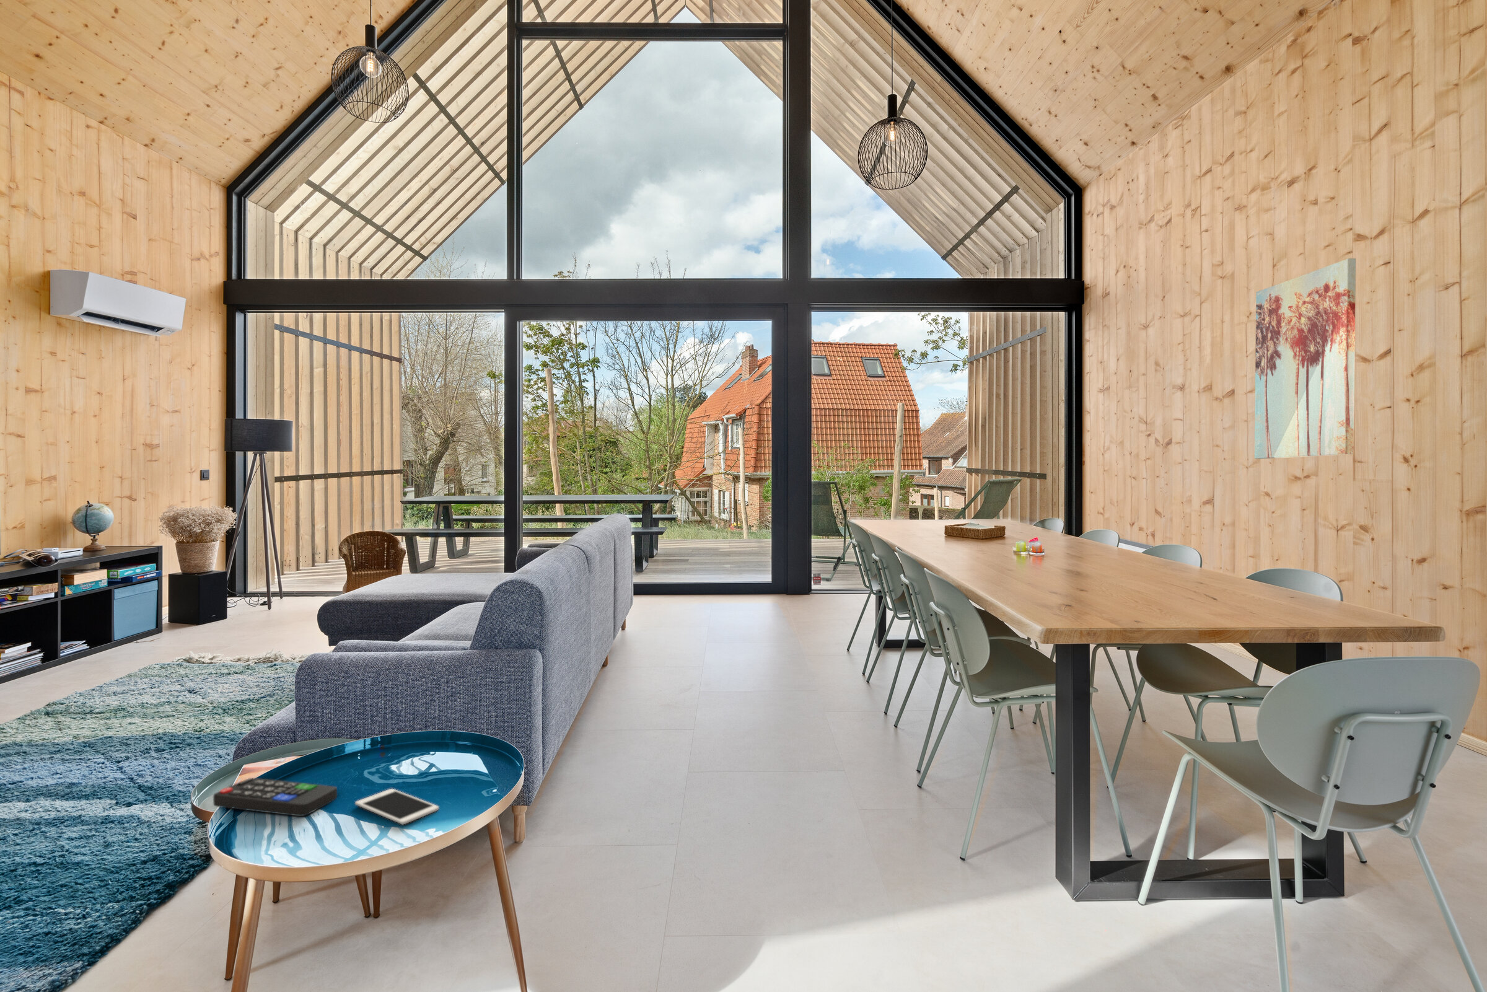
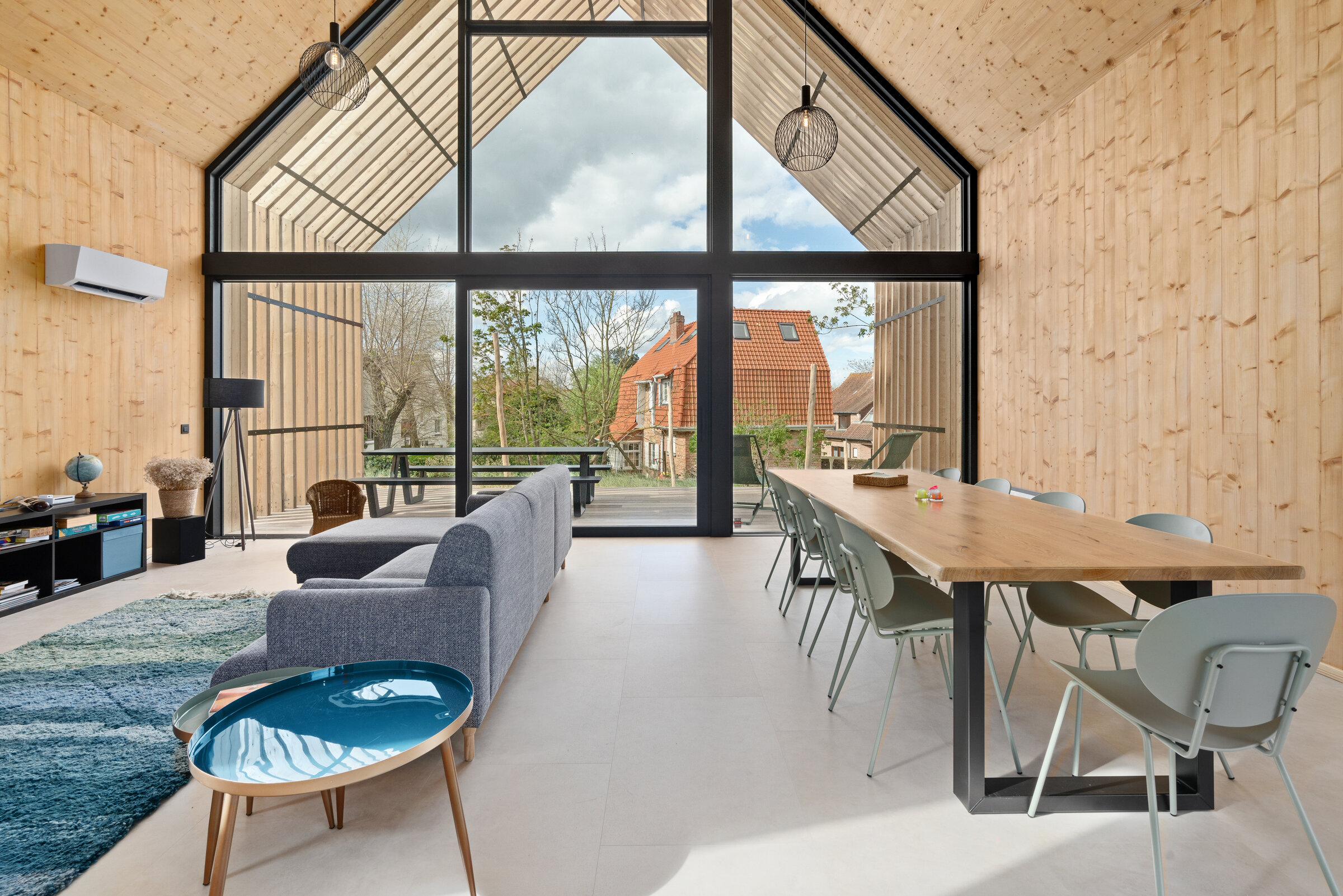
- wall art [1254,258,1356,459]
- remote control [213,777,338,817]
- cell phone [354,788,440,825]
